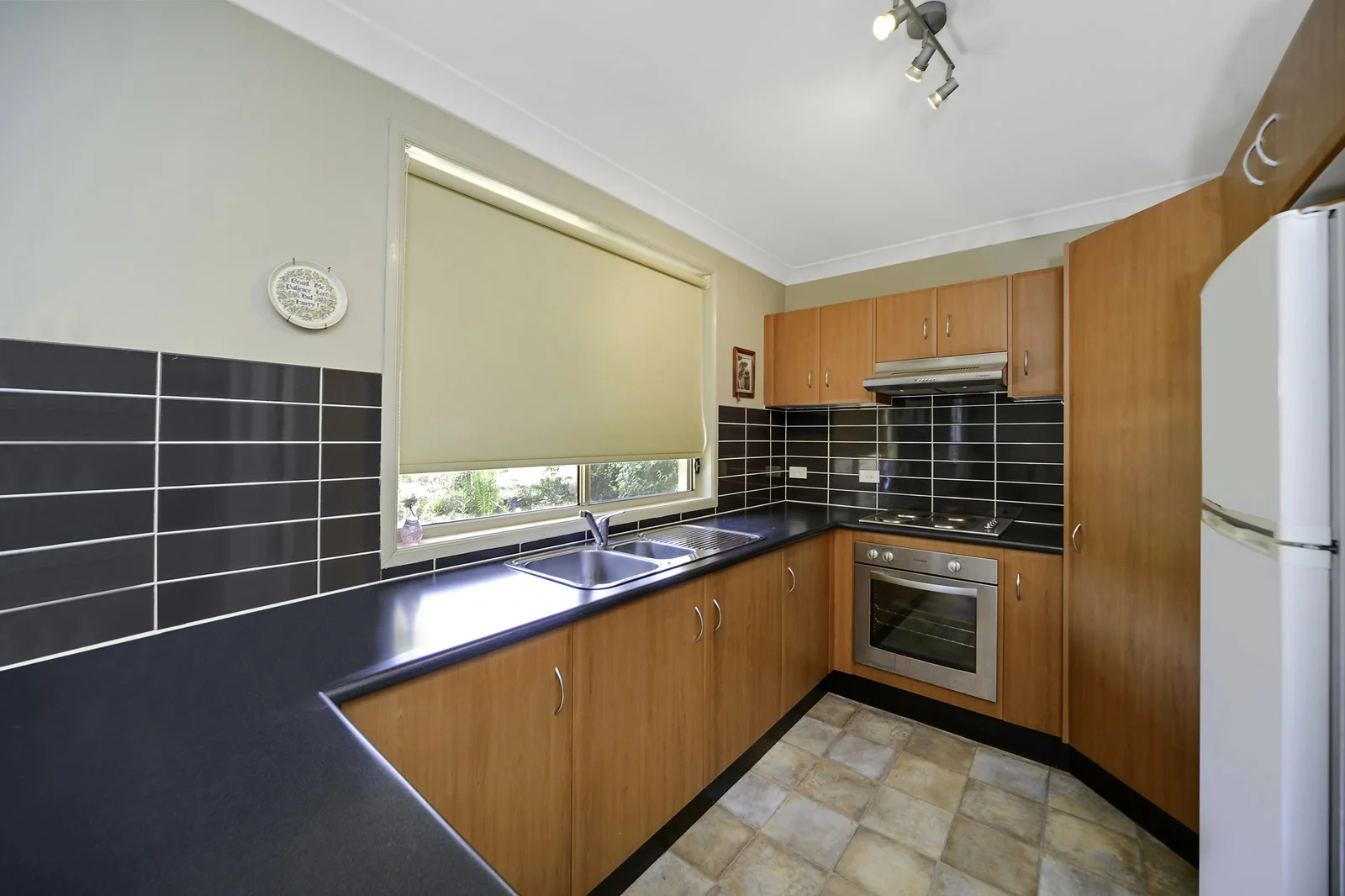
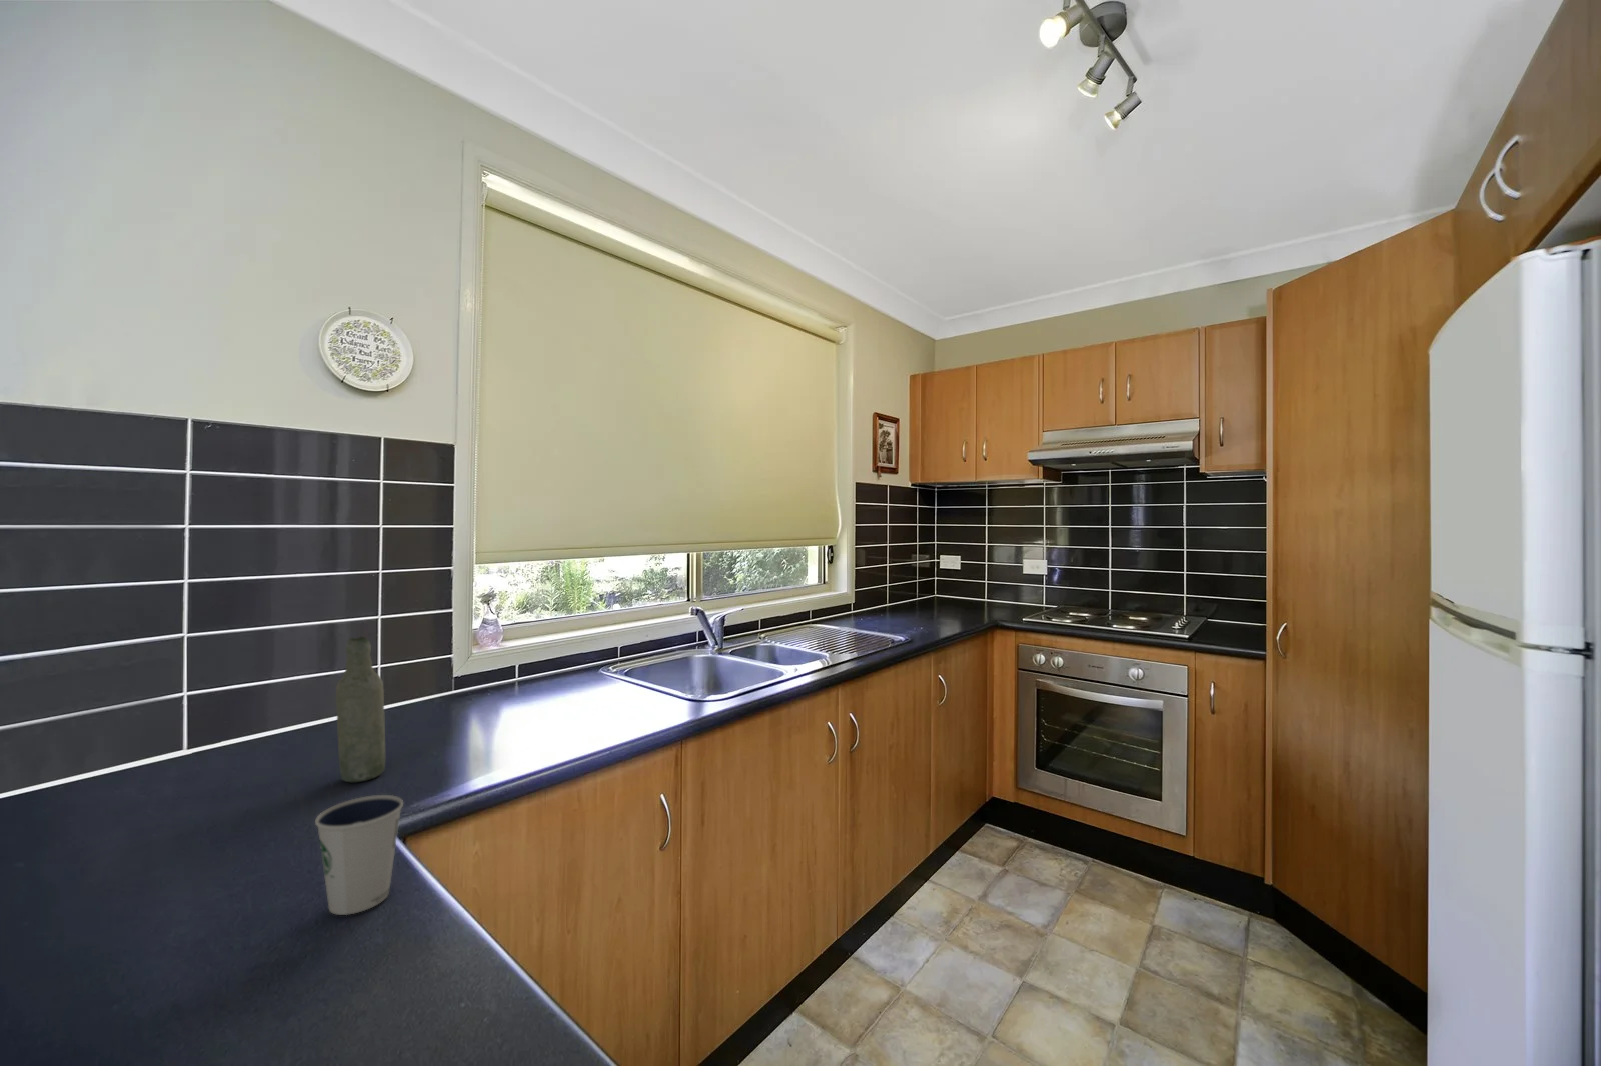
+ bottle [336,637,386,783]
+ dixie cup [314,794,405,916]
